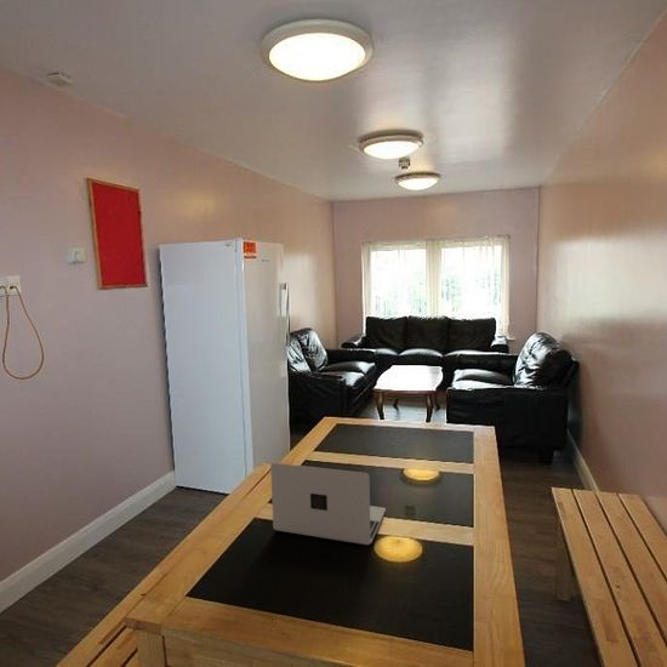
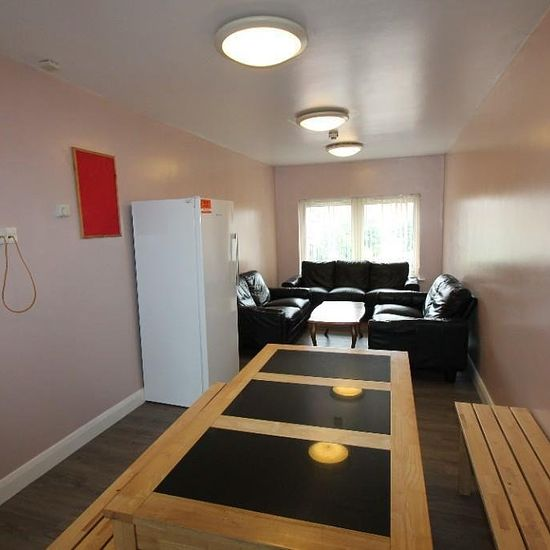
- laptop [269,462,387,546]
